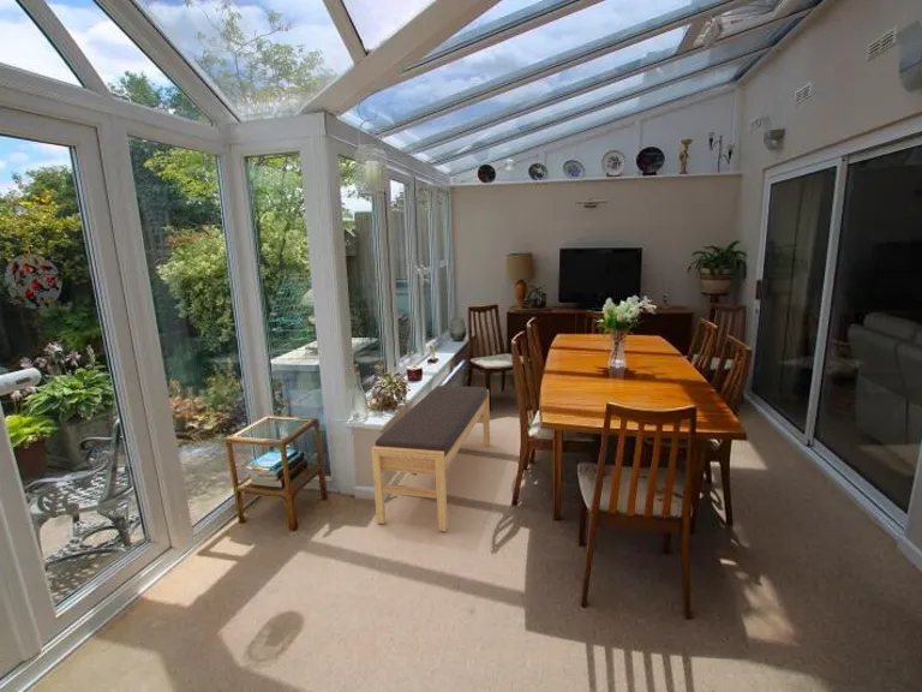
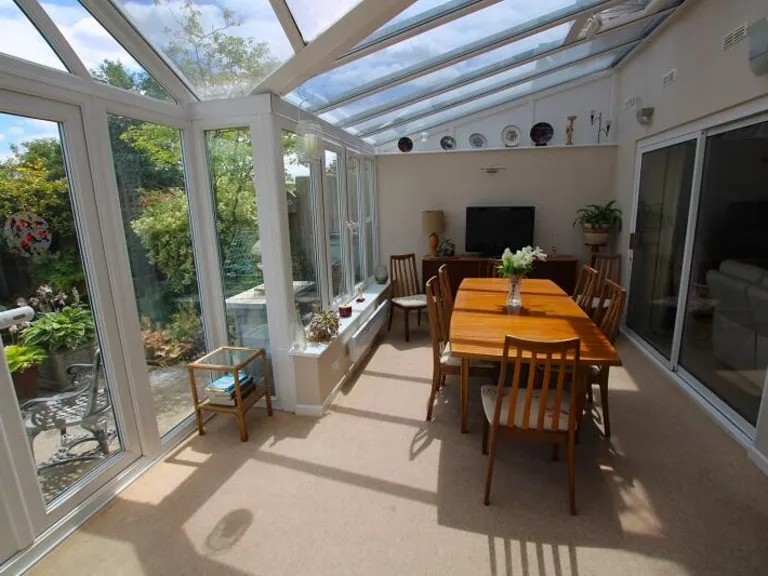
- bench [370,384,491,532]
